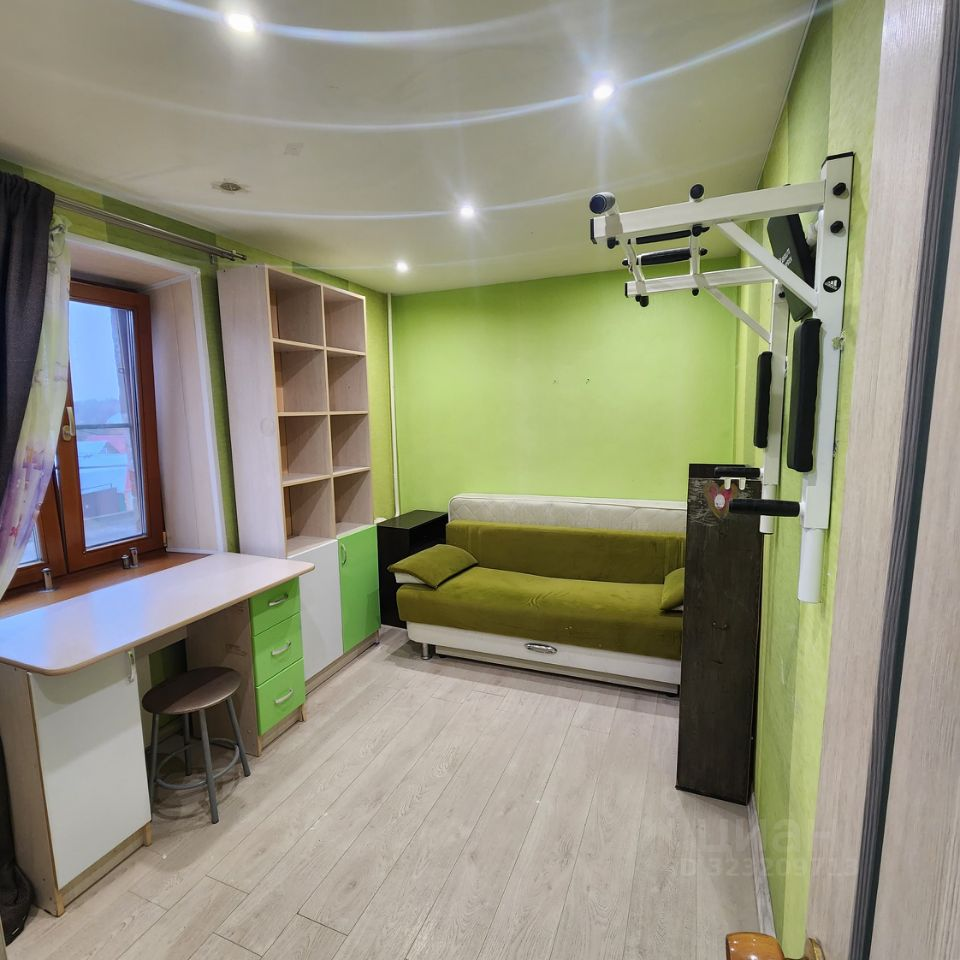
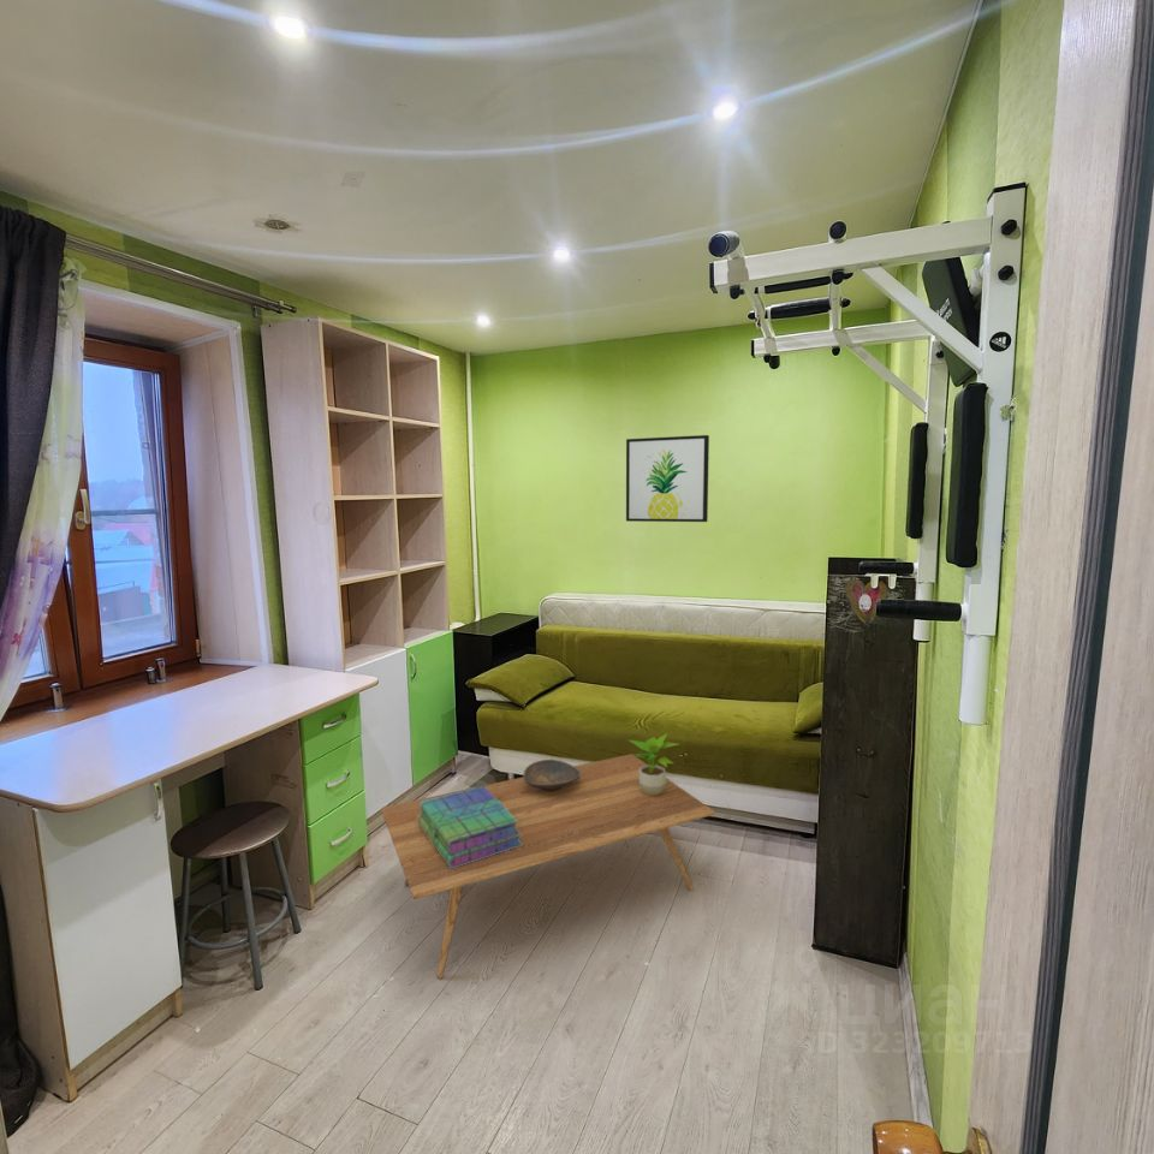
+ potted plant [626,732,679,796]
+ decorative bowl [522,759,581,792]
+ stack of books [417,785,523,868]
+ coffee table [380,753,716,980]
+ wall art [625,434,710,523]
